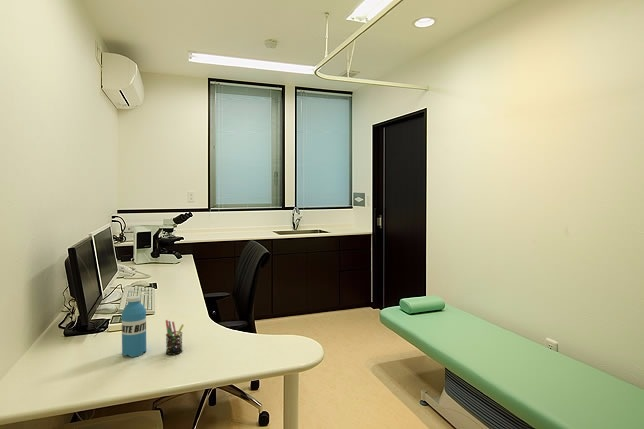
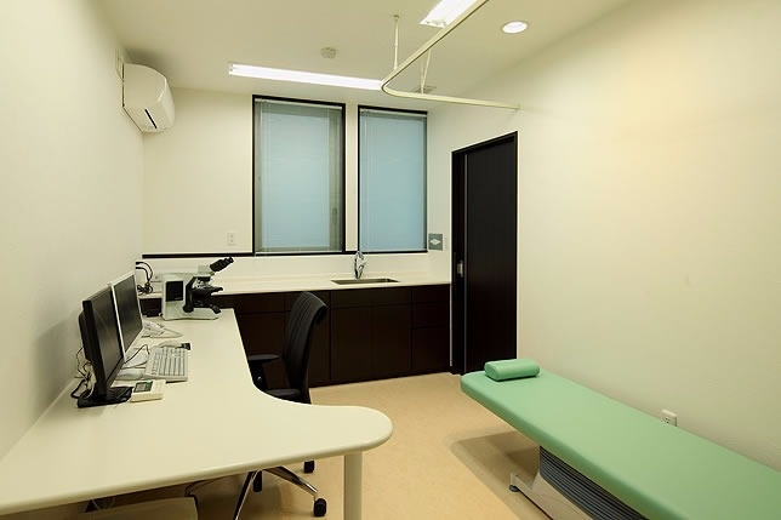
- pen holder [165,319,185,356]
- water bottle [121,295,147,358]
